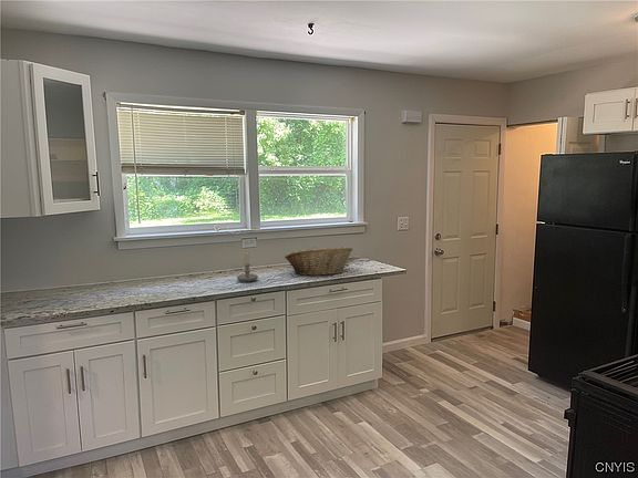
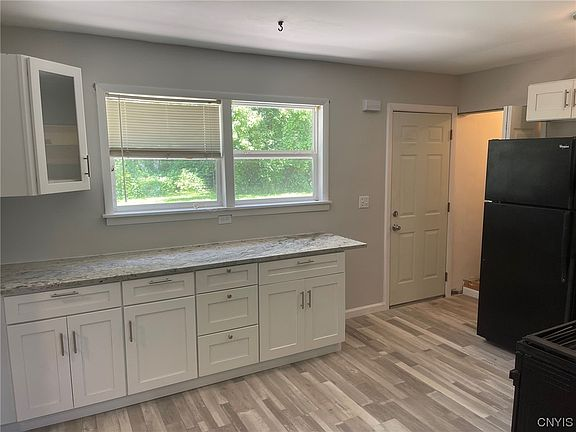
- candle [236,251,259,282]
- fruit basket [284,246,353,277]
